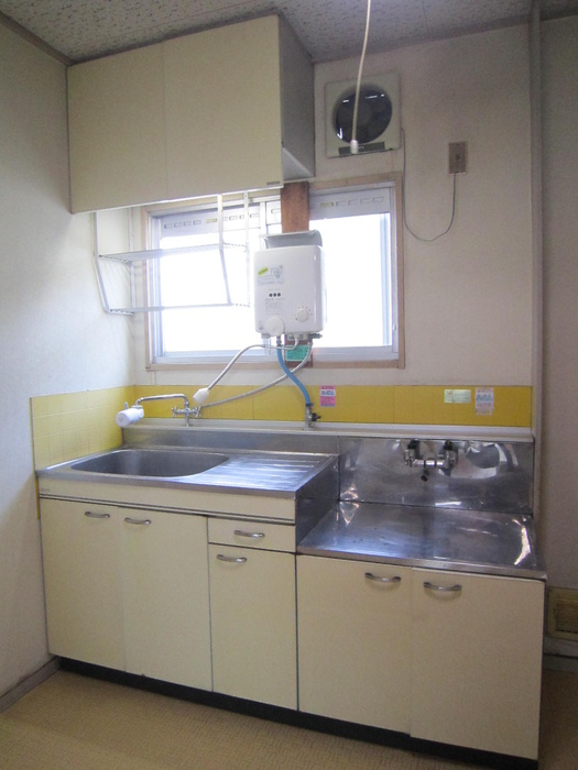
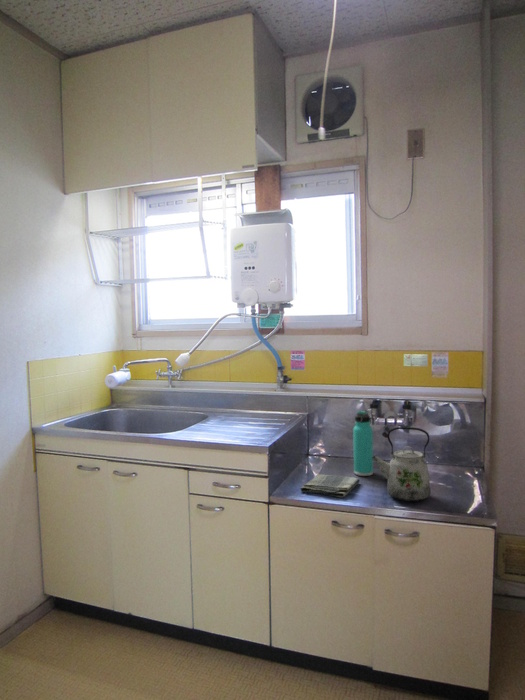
+ thermos bottle [352,409,374,477]
+ dish towel [299,473,361,498]
+ kettle [372,426,432,503]
